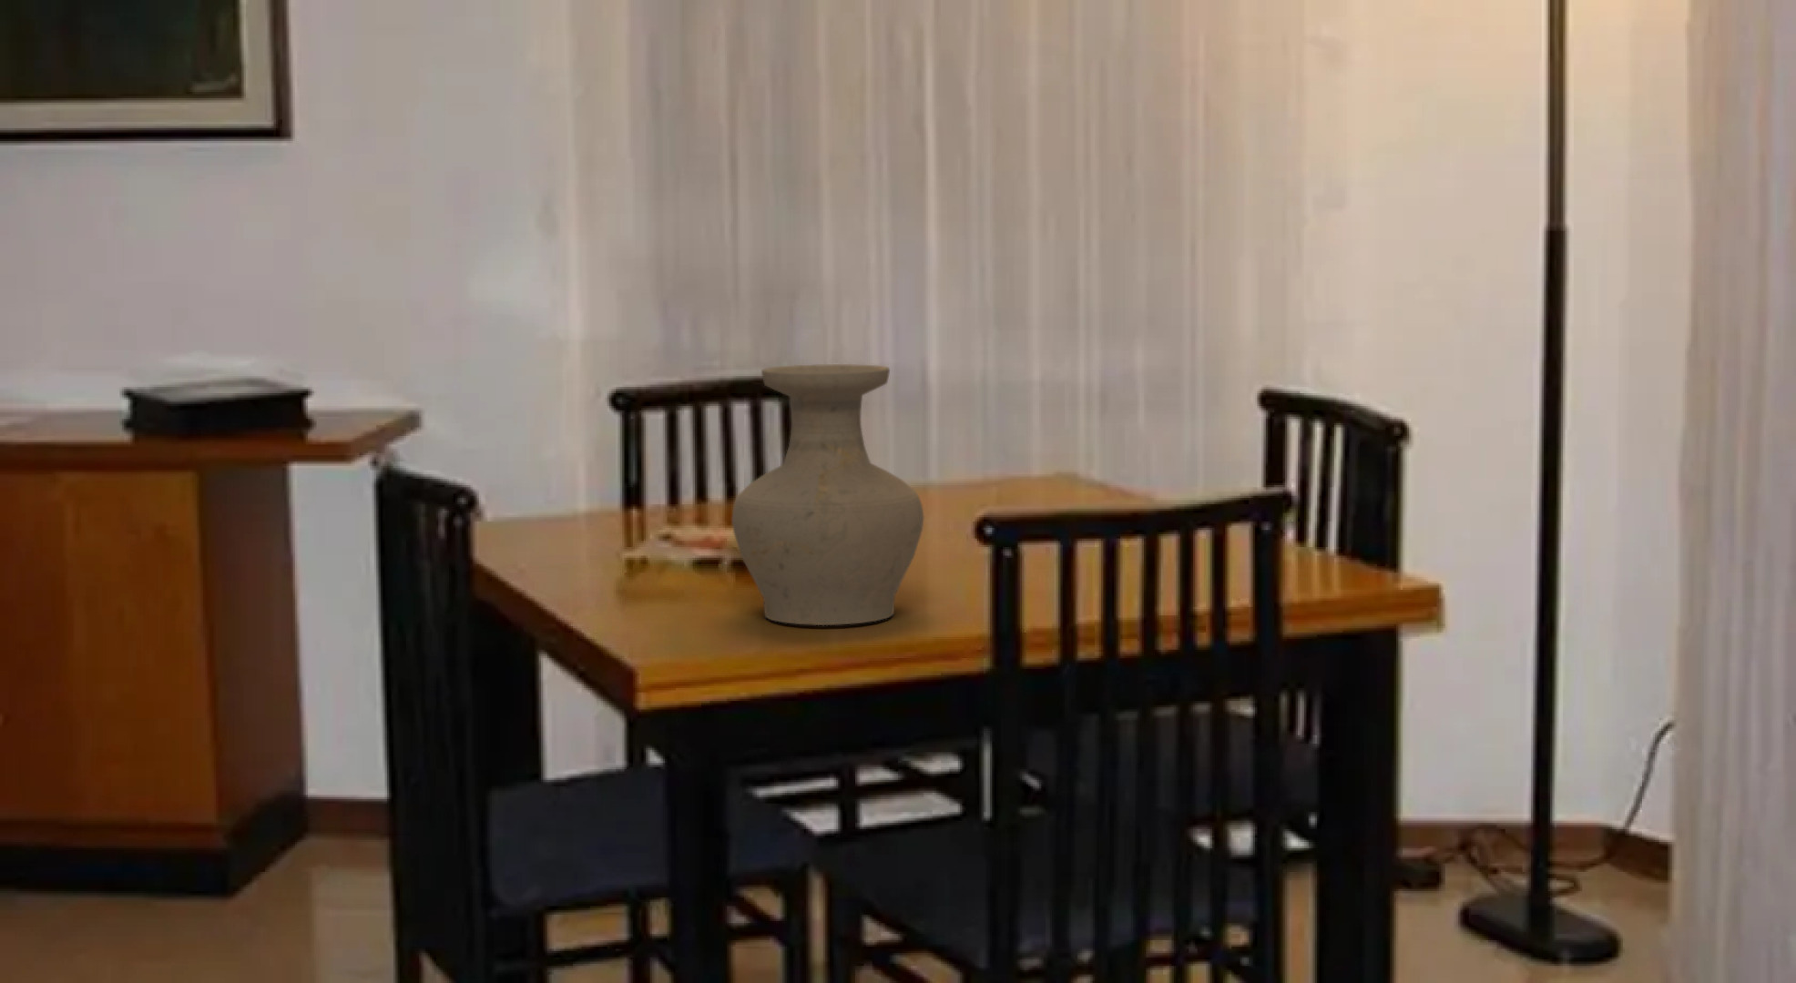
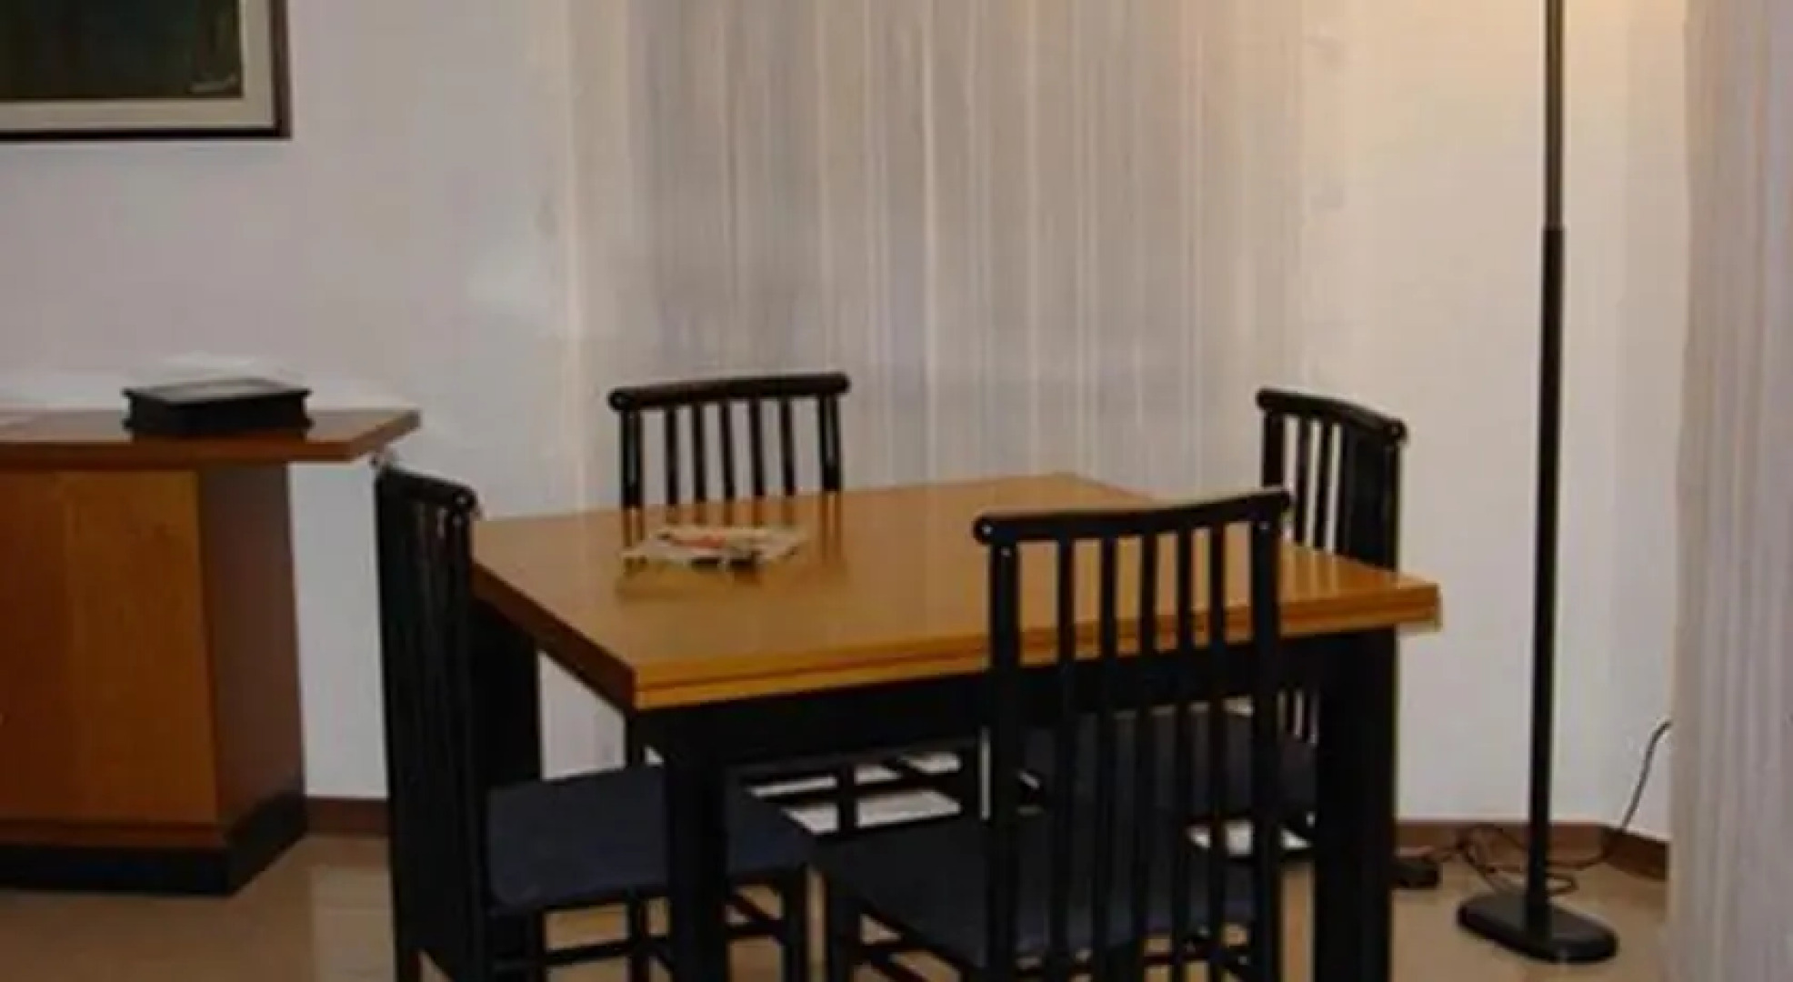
- vase [731,363,924,626]
